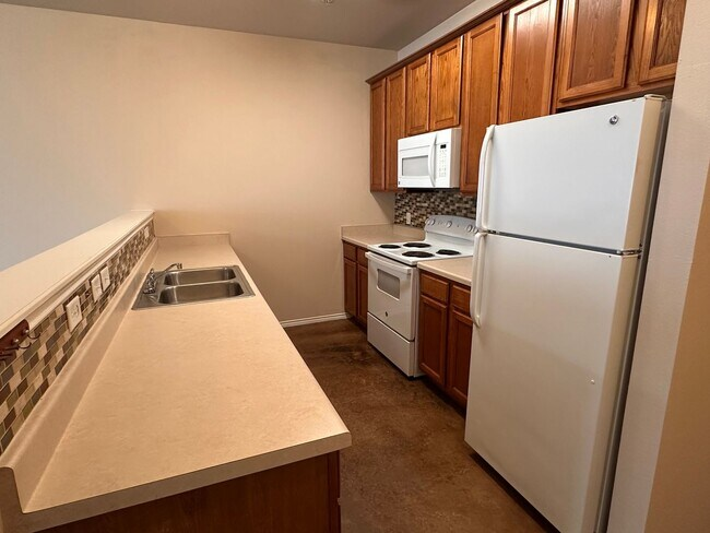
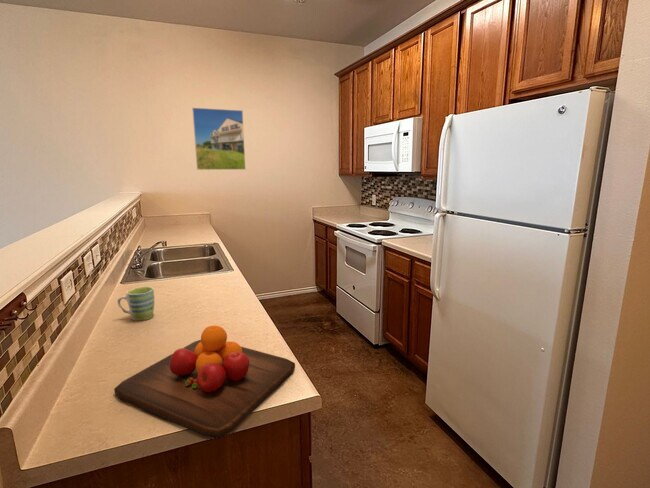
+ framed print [191,107,247,171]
+ mug [116,285,156,322]
+ chopping board [113,325,296,439]
